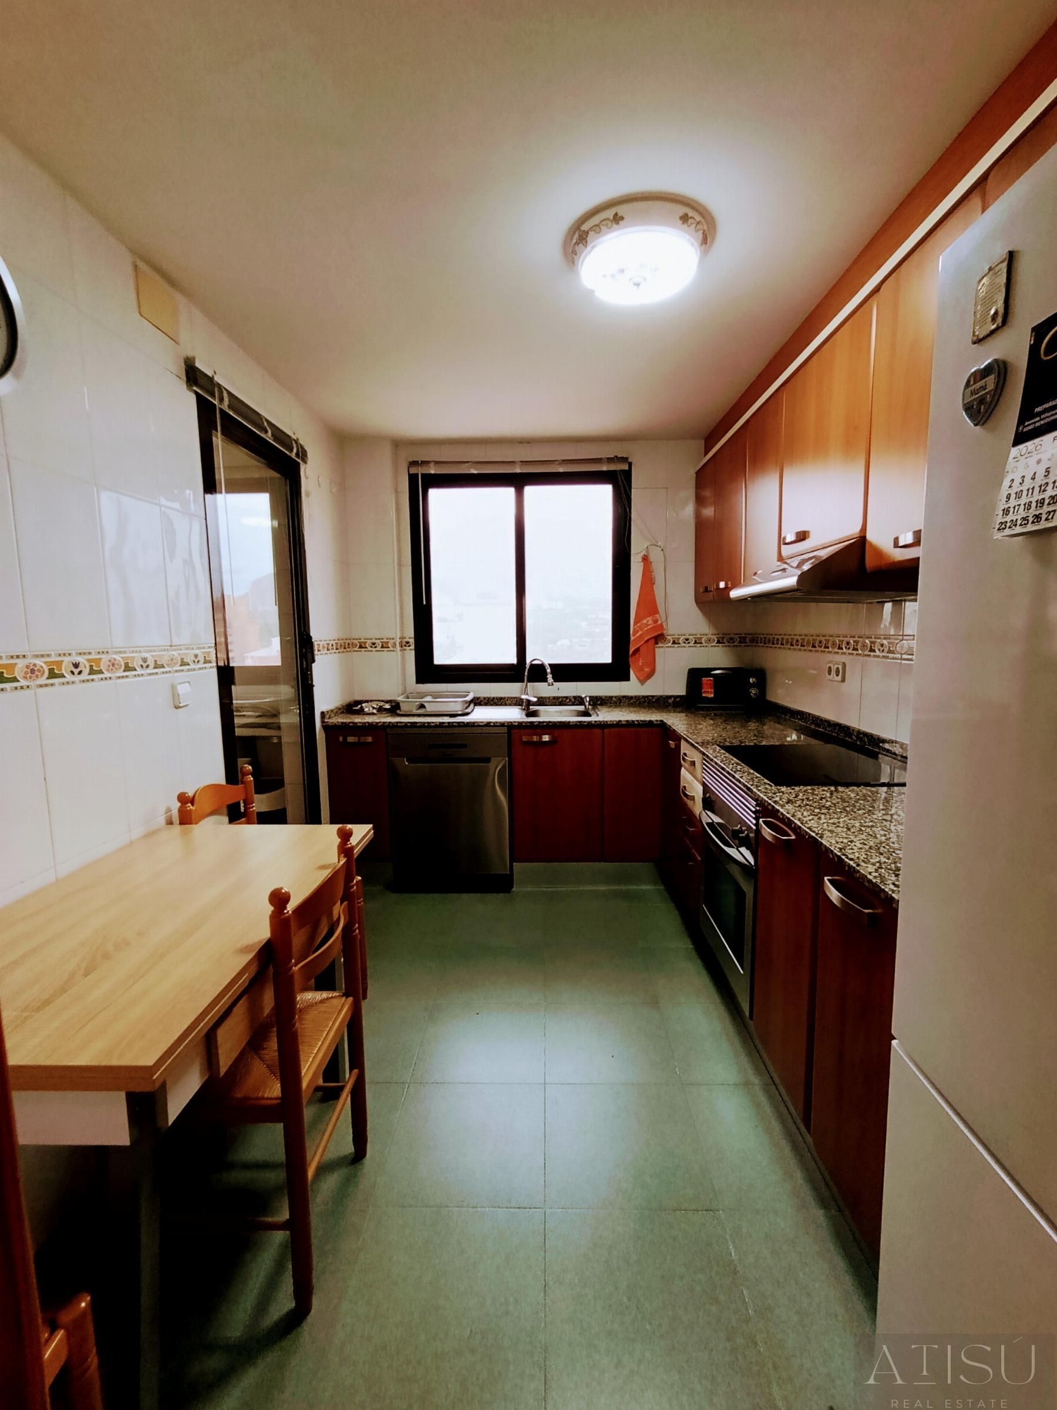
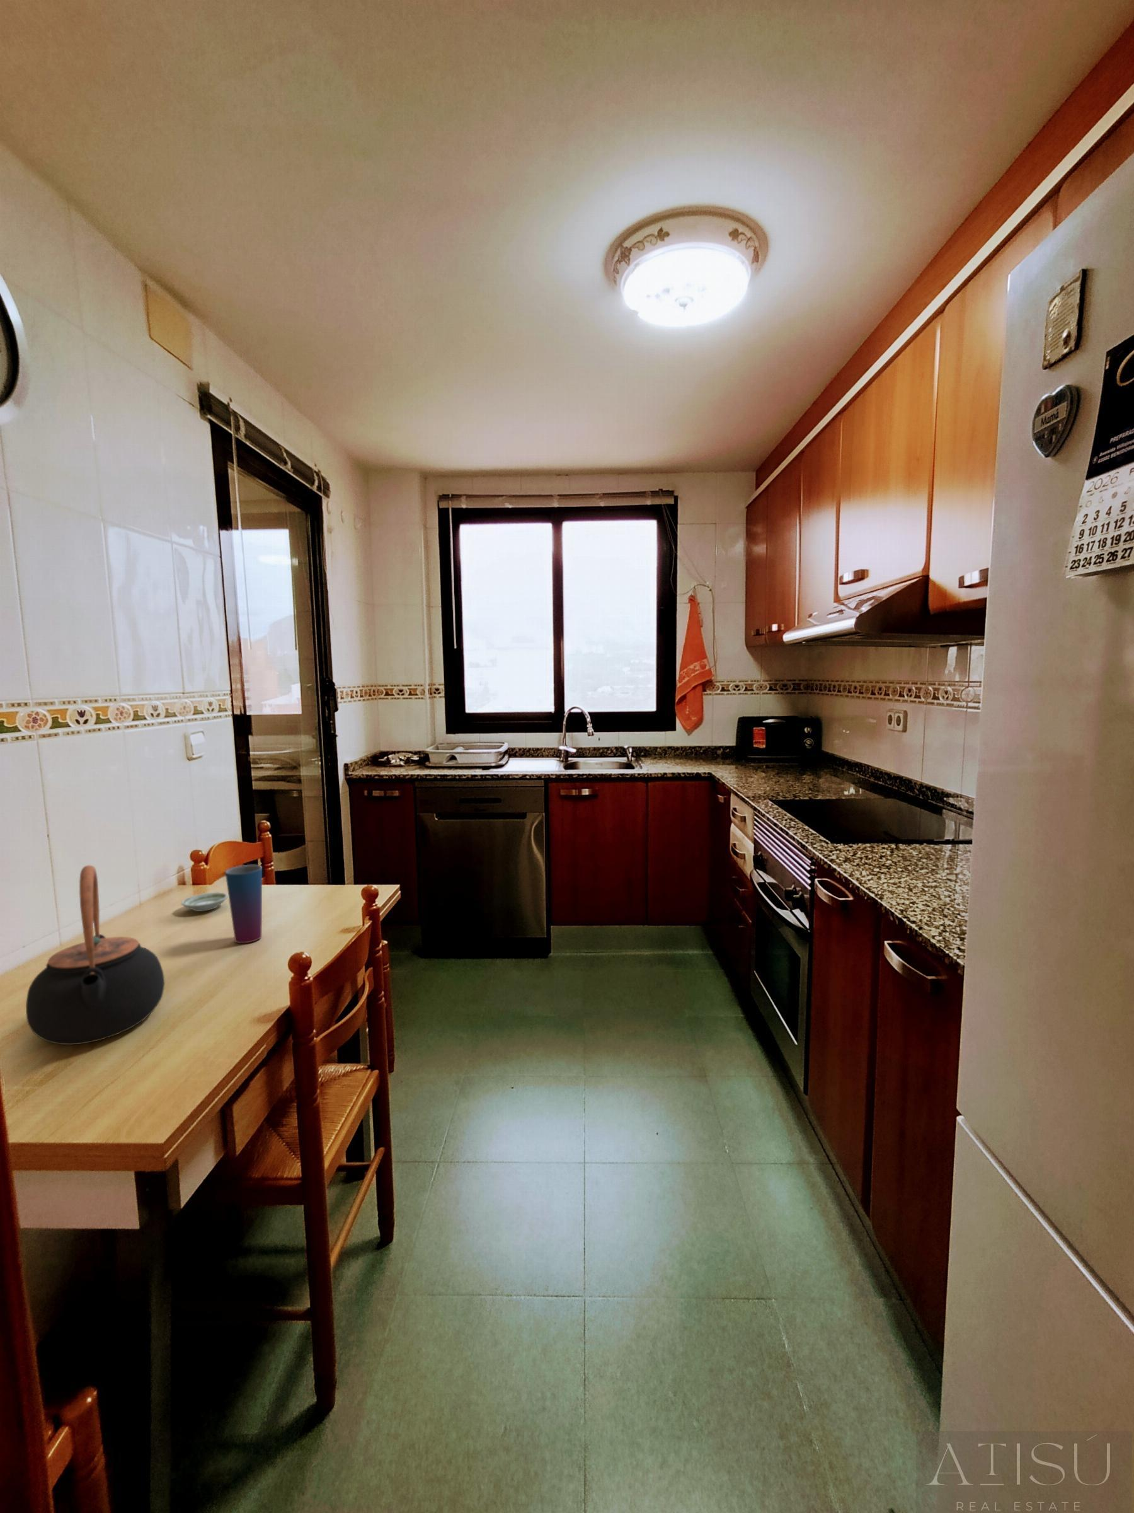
+ teapot [25,865,166,1046]
+ cup [224,864,263,944]
+ saucer [181,891,229,913]
